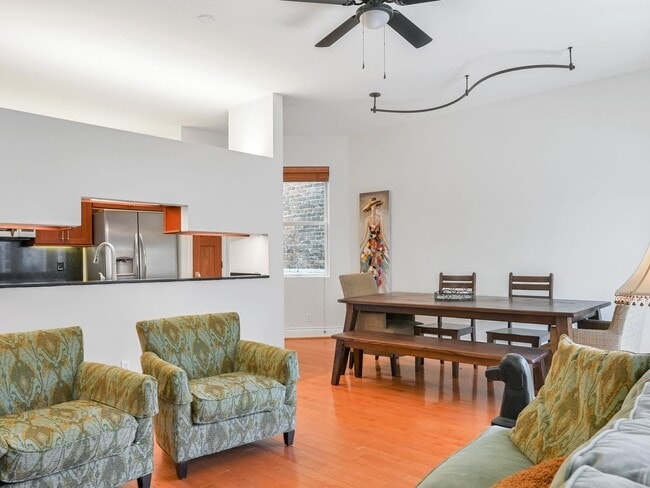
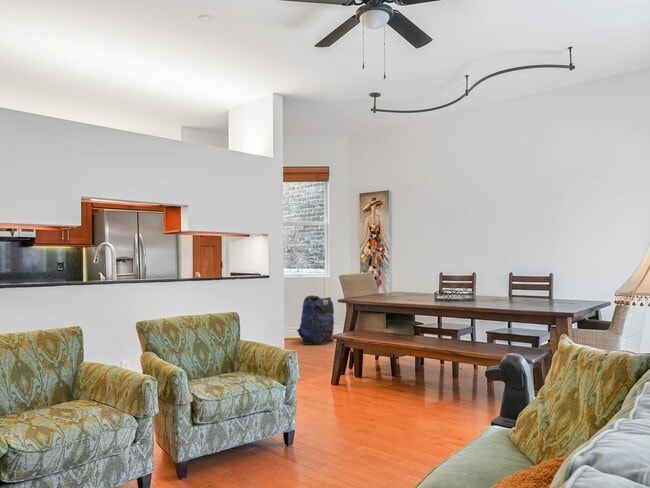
+ backpack [296,294,335,346]
